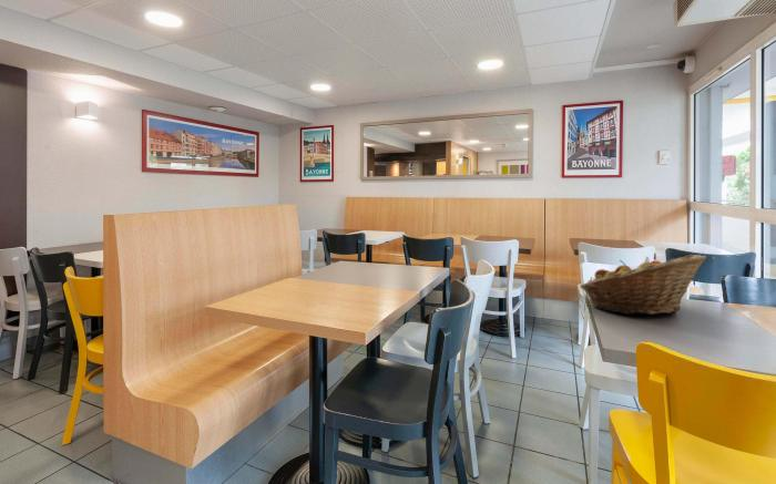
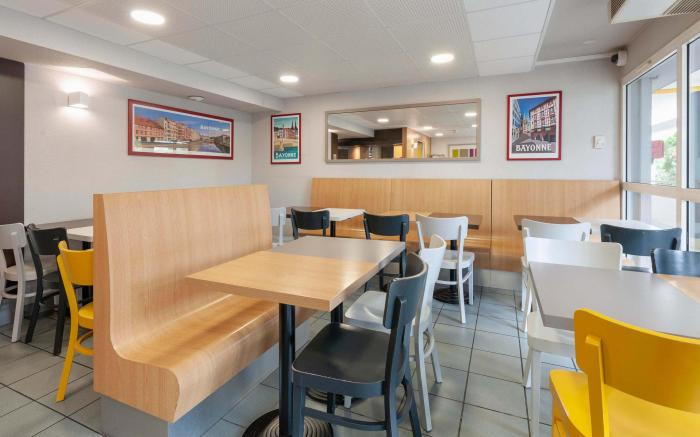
- fruit basket [580,254,707,316]
